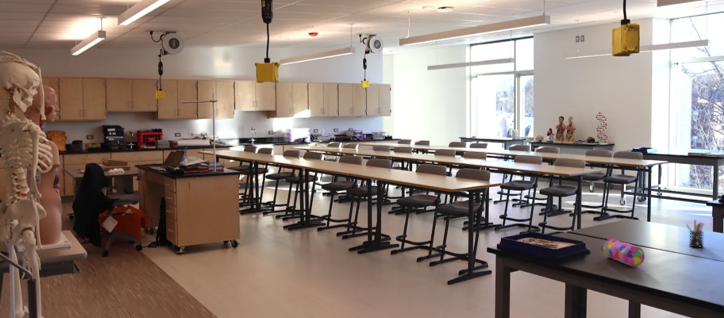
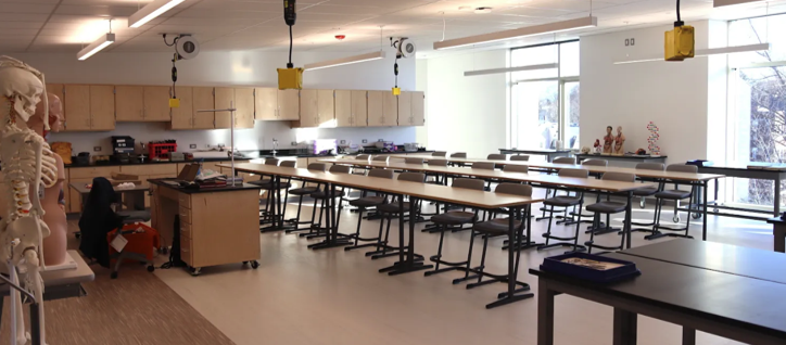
- pencil case [600,236,646,267]
- pen holder [685,219,705,248]
